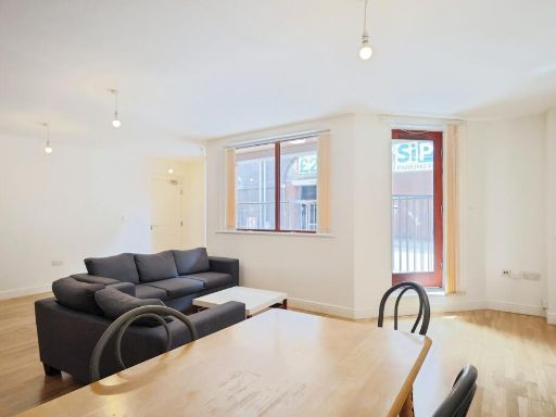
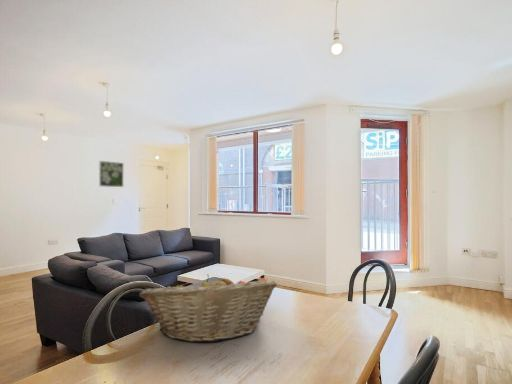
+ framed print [98,160,124,188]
+ fruit basket [138,273,278,343]
